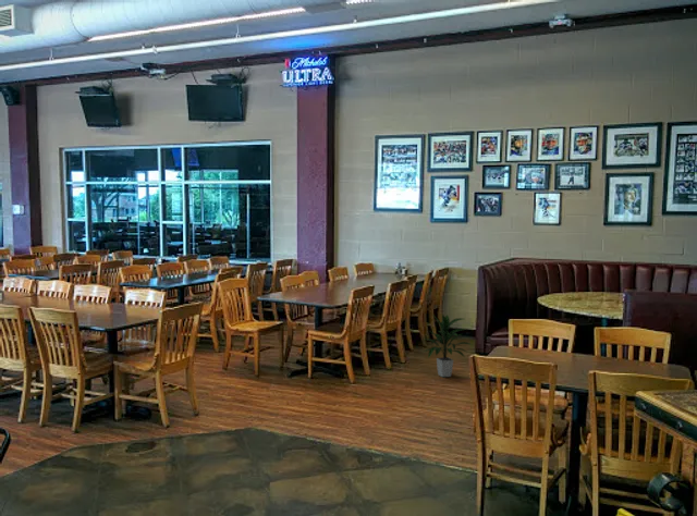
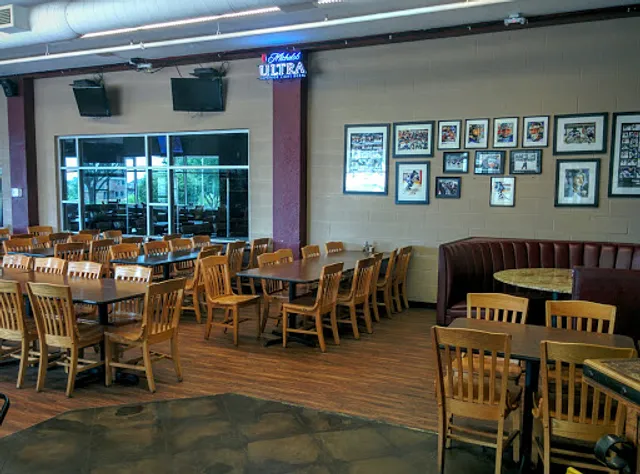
- indoor plant [421,312,474,378]
